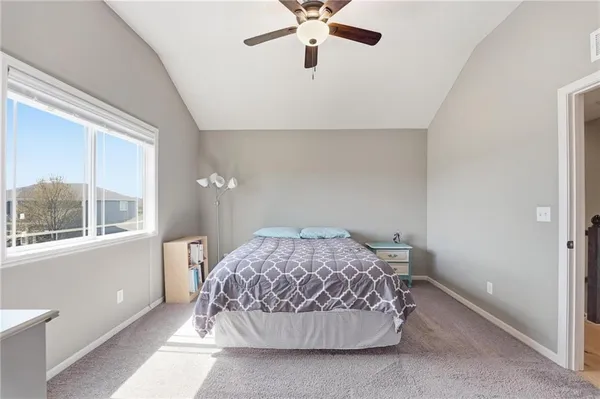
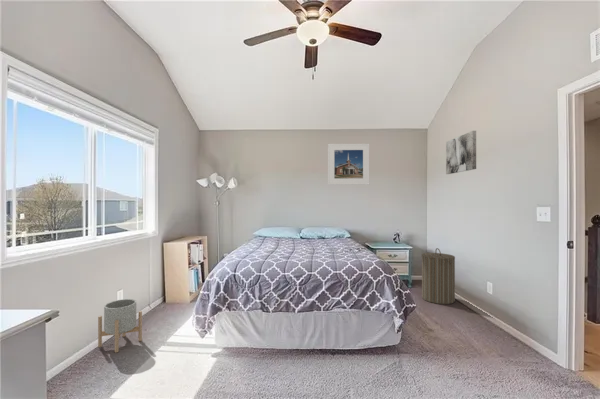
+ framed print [327,143,370,186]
+ planter [97,298,143,354]
+ wall art [445,130,477,175]
+ laundry hamper [421,247,456,305]
